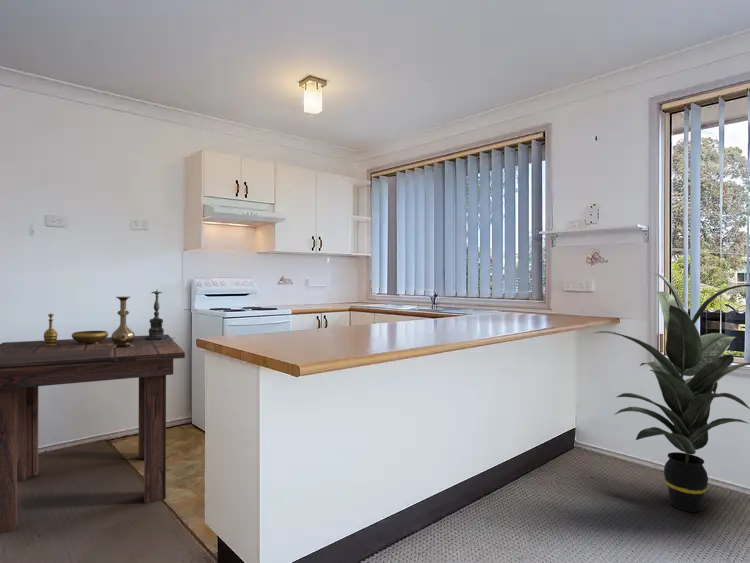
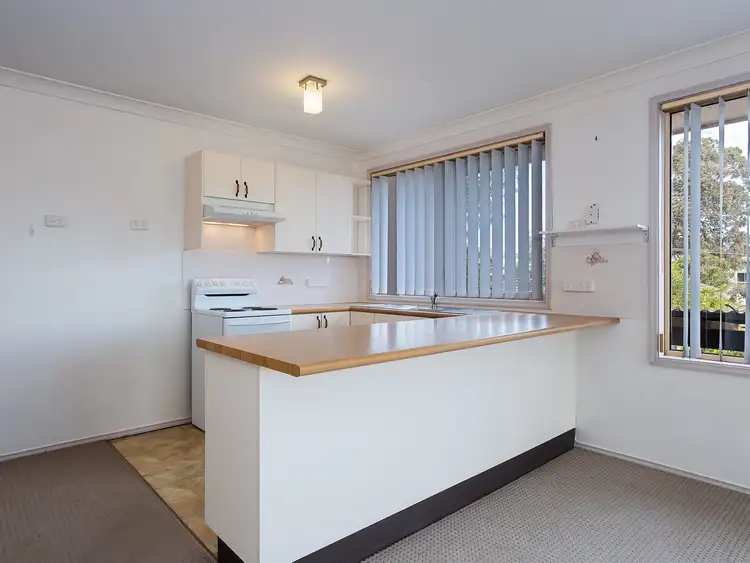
- vase [110,296,136,348]
- indoor plant [594,271,750,513]
- decorative bowl [43,312,109,346]
- candle holder [137,290,175,342]
- dining table [0,334,186,534]
